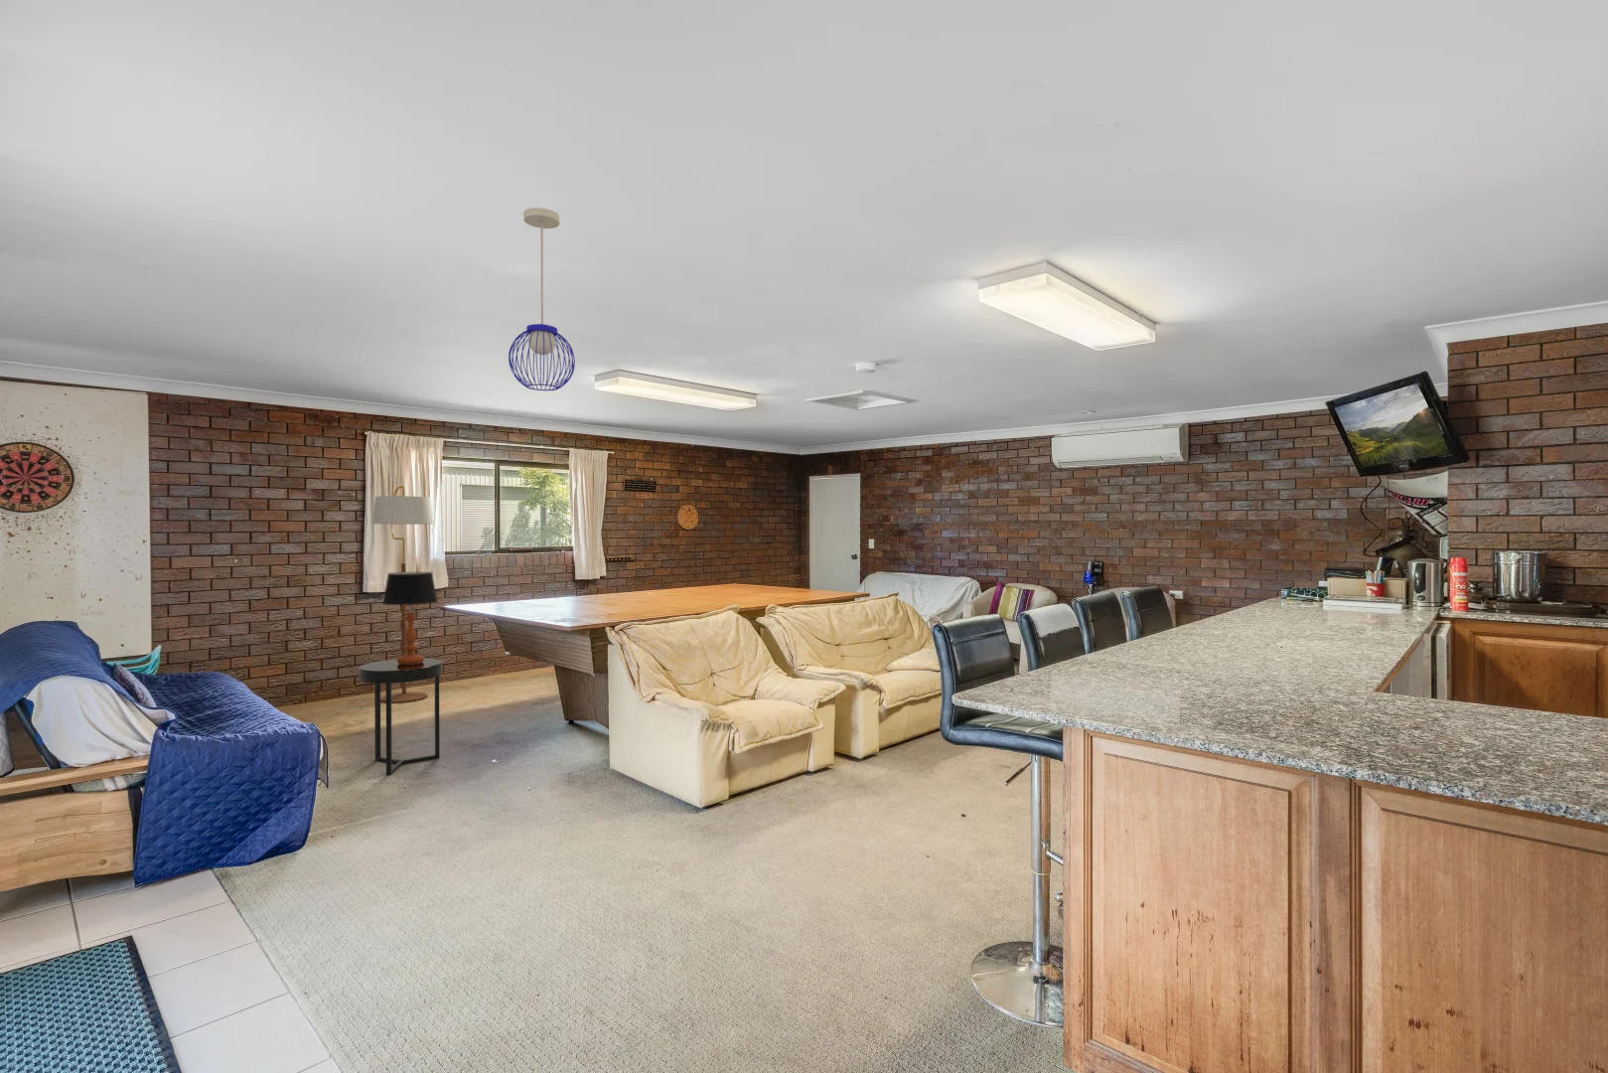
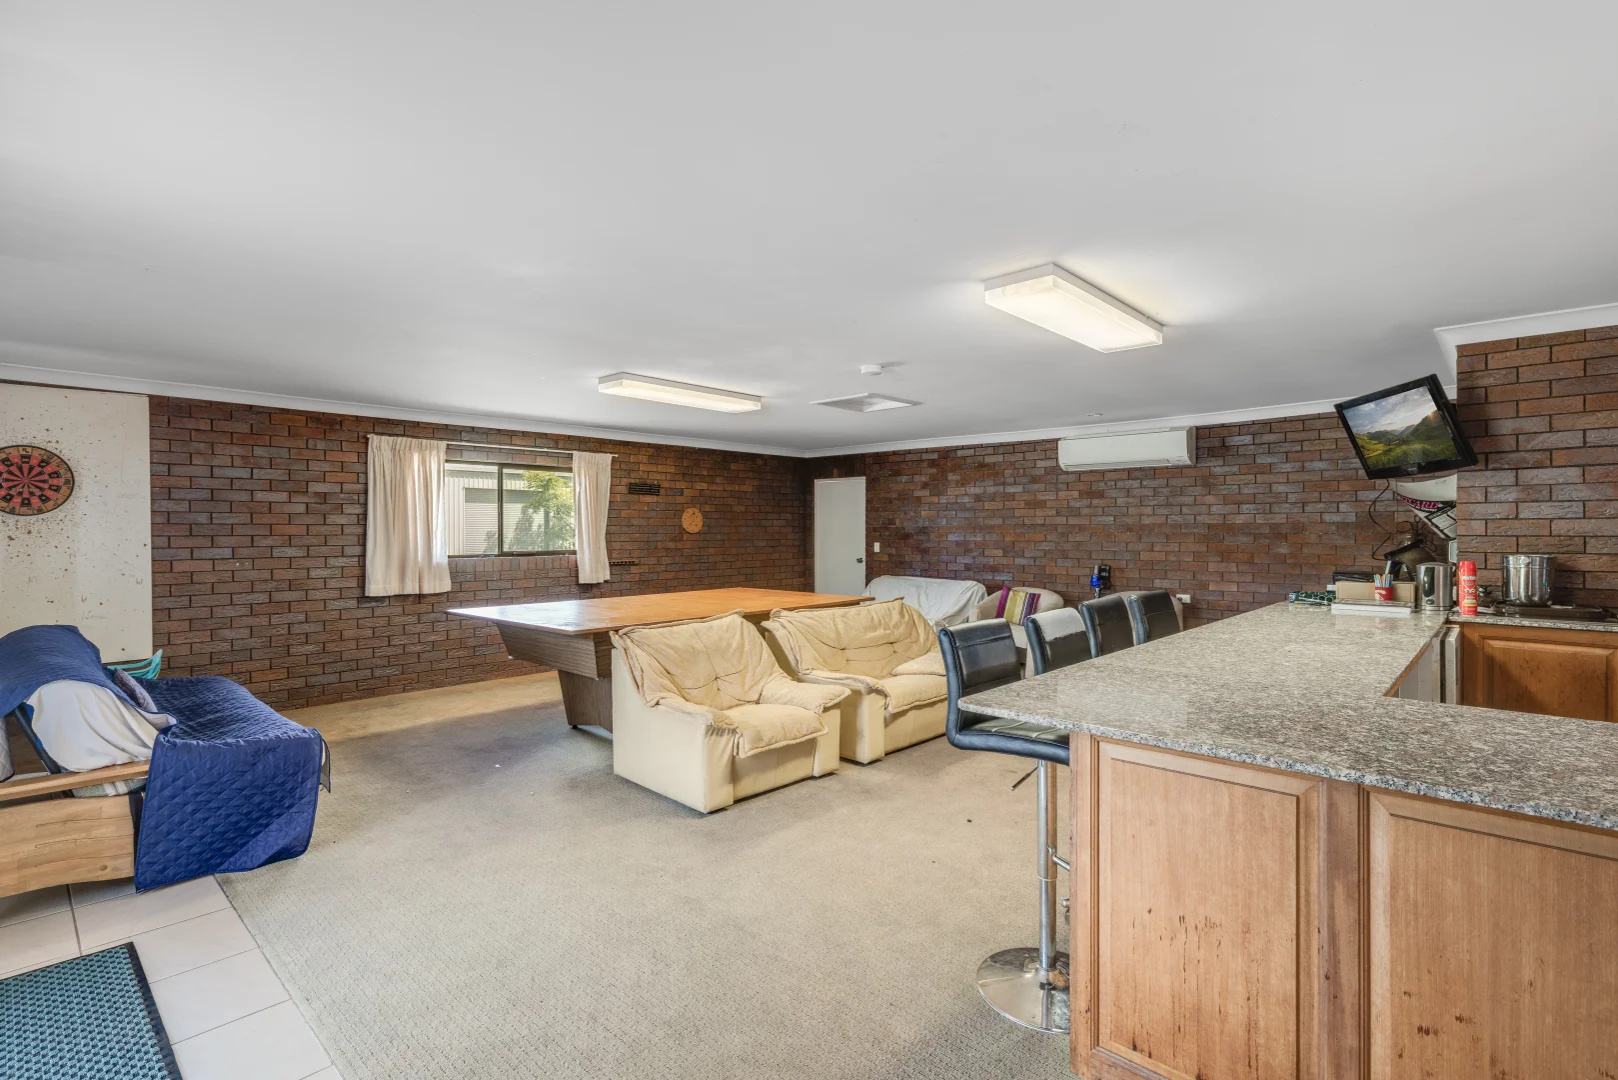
- side table [358,657,443,776]
- floor lamp [370,485,435,703]
- pendant light [508,207,576,392]
- table lamp [382,571,439,665]
